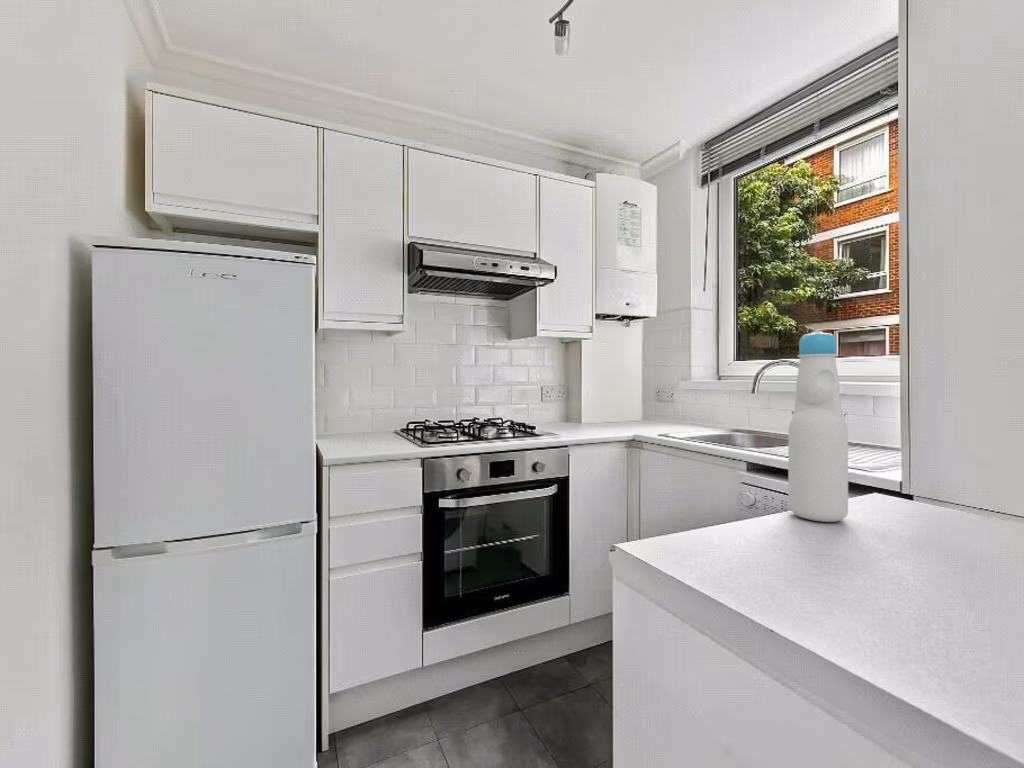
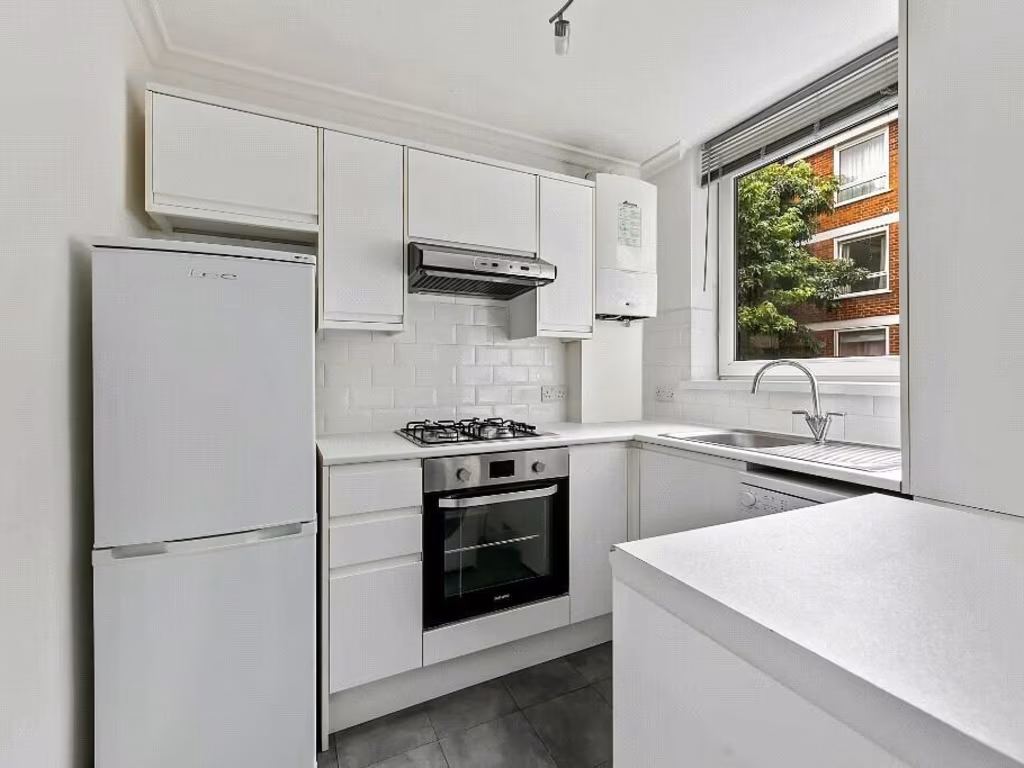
- bottle [787,329,849,523]
